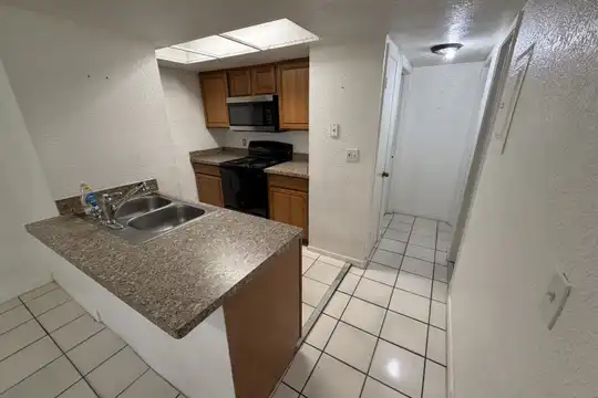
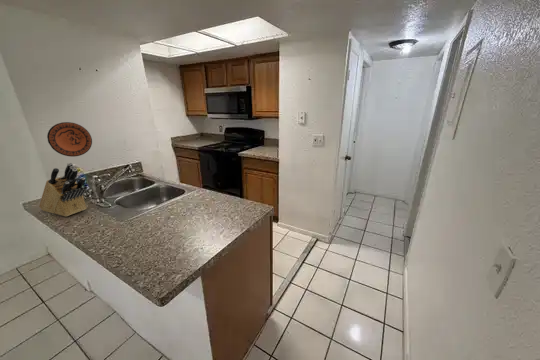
+ decorative plate [46,121,93,158]
+ knife block [38,162,88,217]
